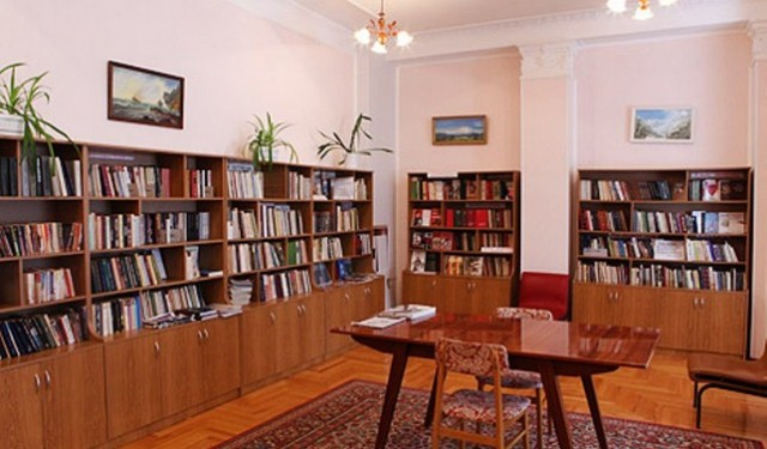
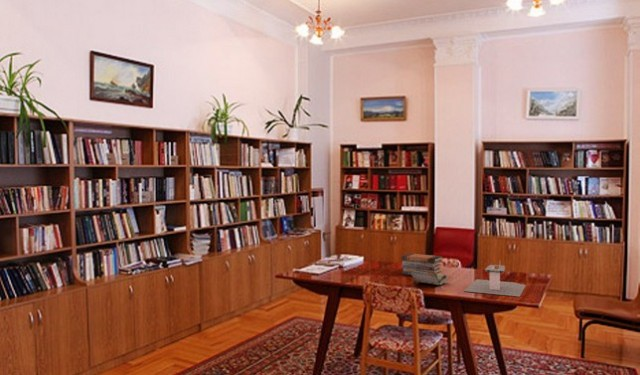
+ book [409,269,450,286]
+ book stack [400,253,444,276]
+ architectural model [464,259,527,298]
